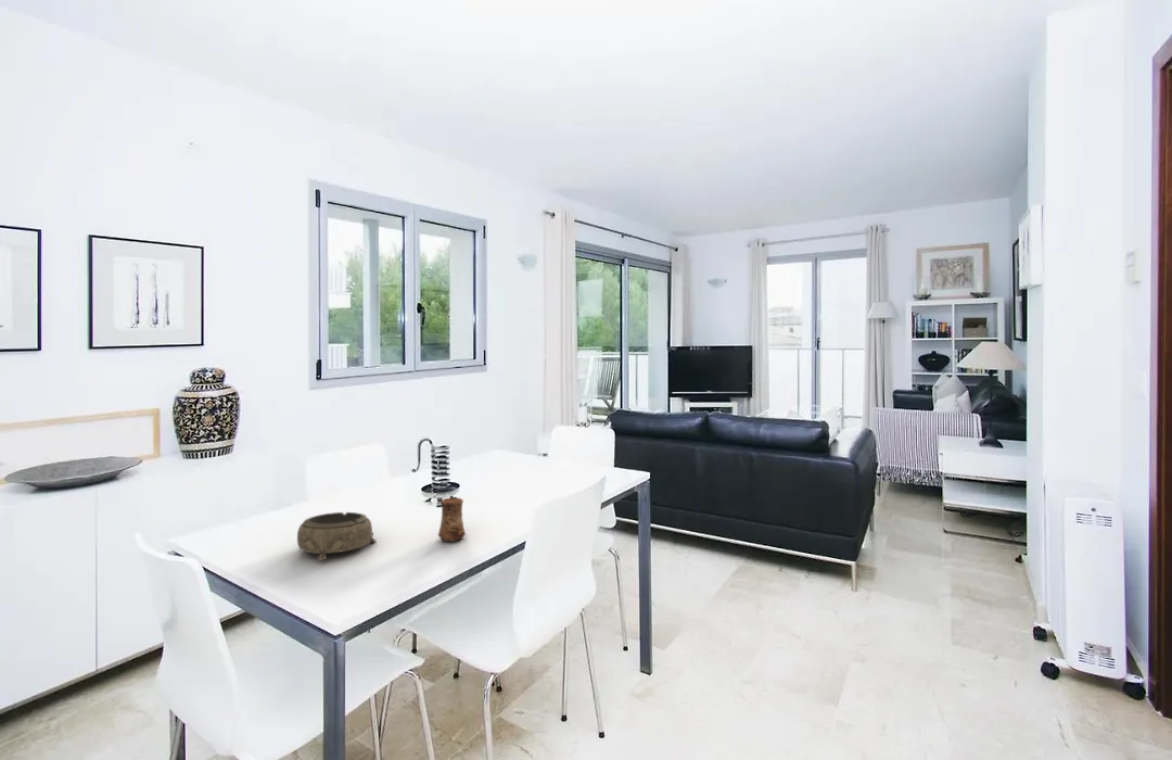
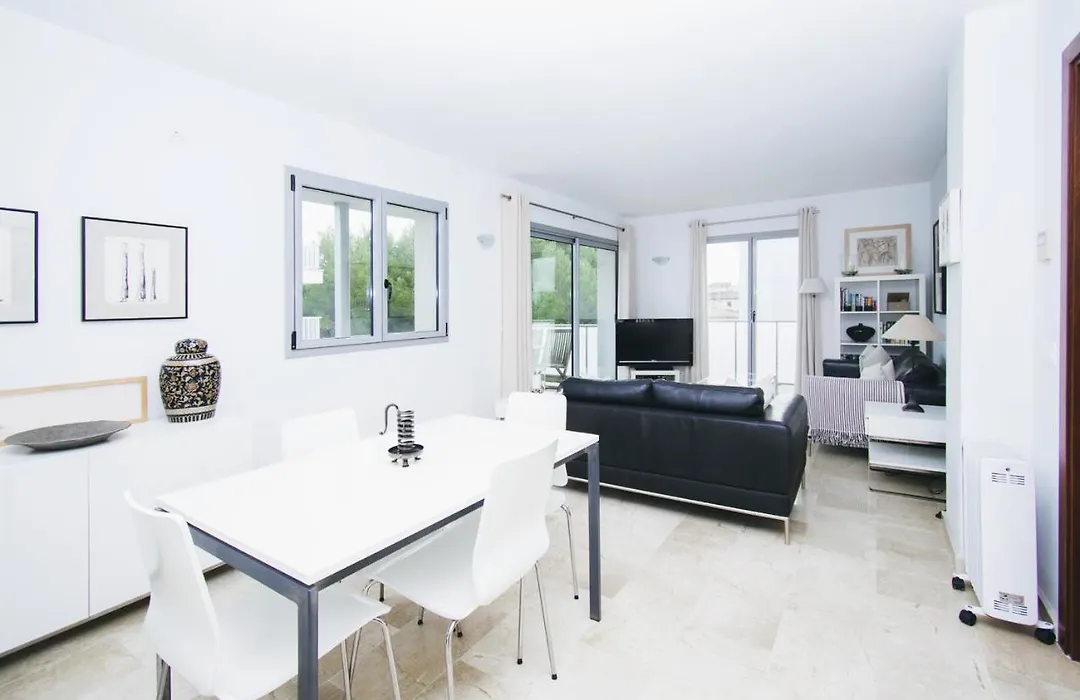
- decorative bowl [296,511,378,561]
- cup [437,497,467,543]
